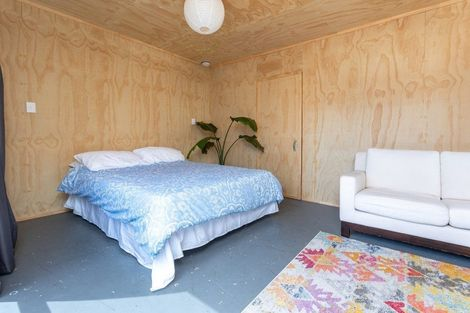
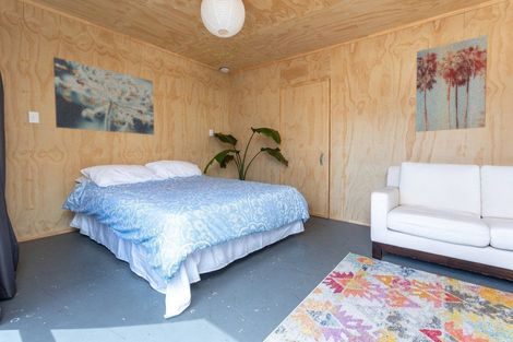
+ wall art [52,56,155,135]
+ wall art [415,34,489,133]
